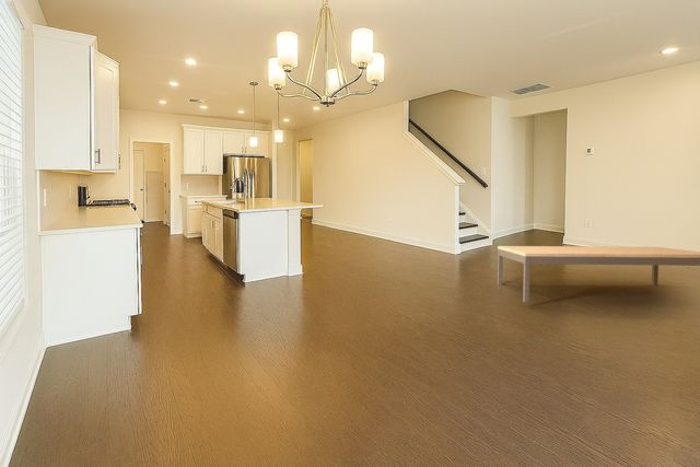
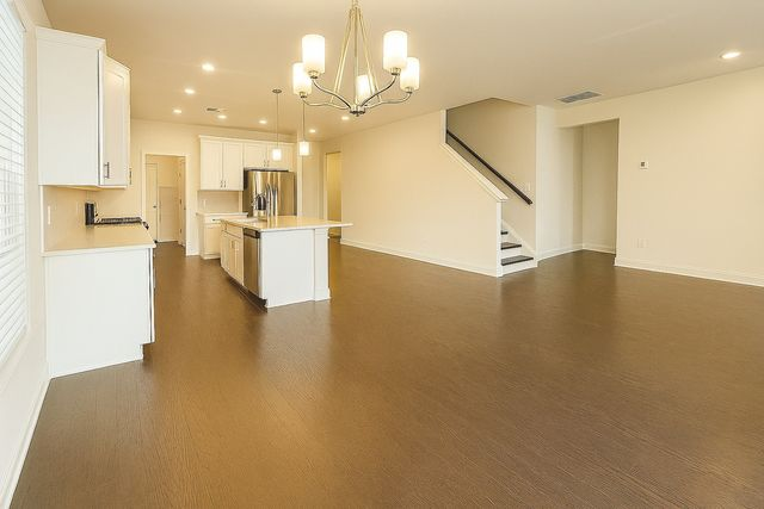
- coffee table [497,245,700,304]
